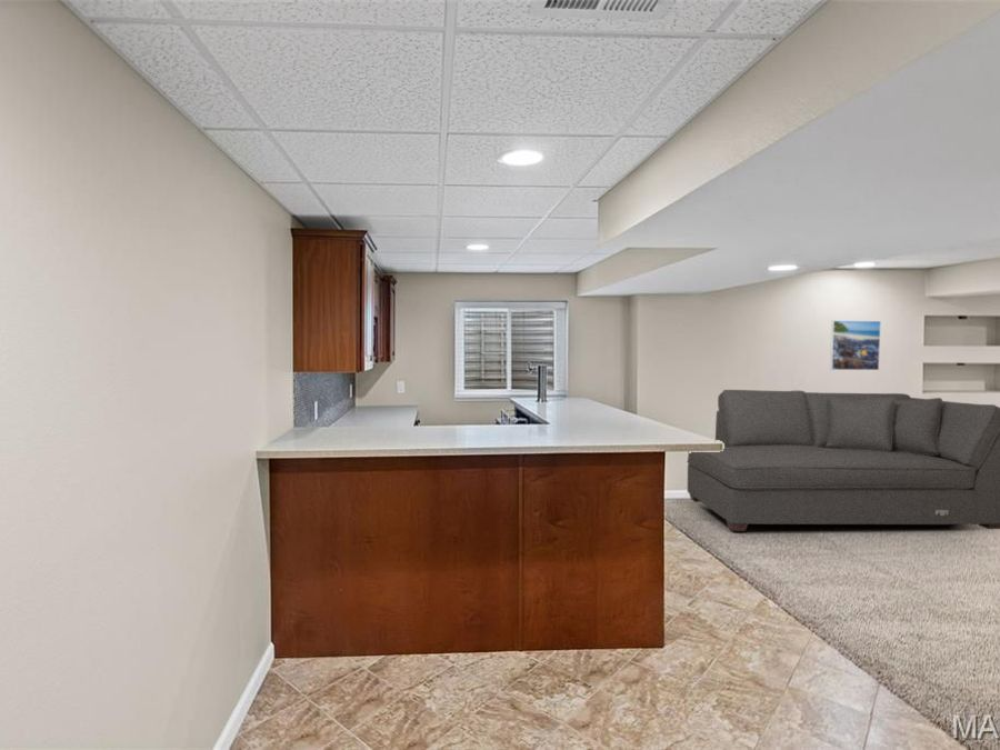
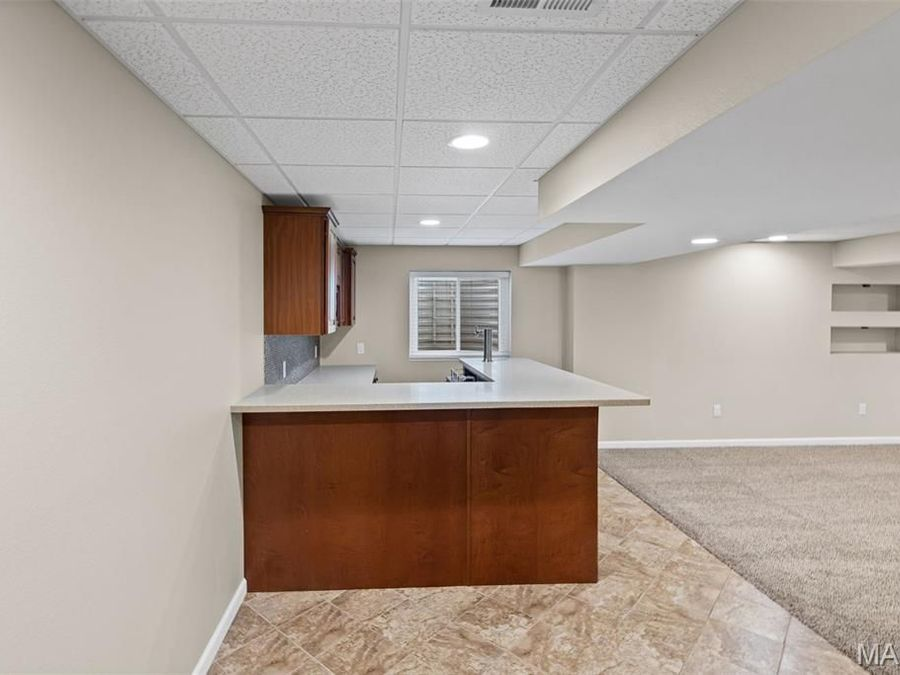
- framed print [829,319,882,371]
- sofa [686,389,1000,532]
